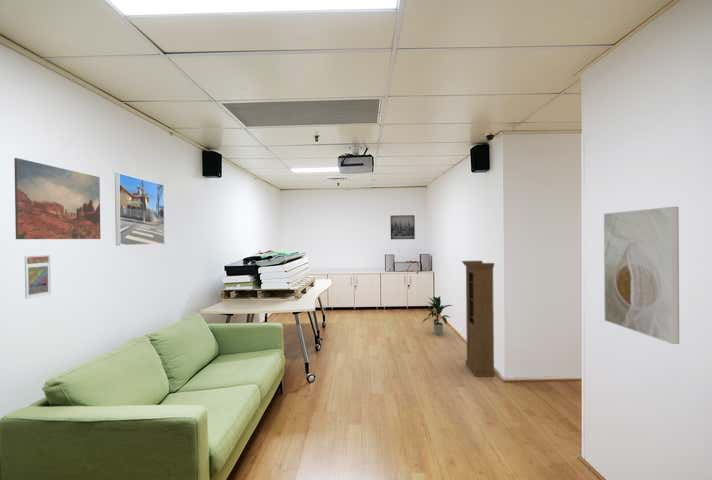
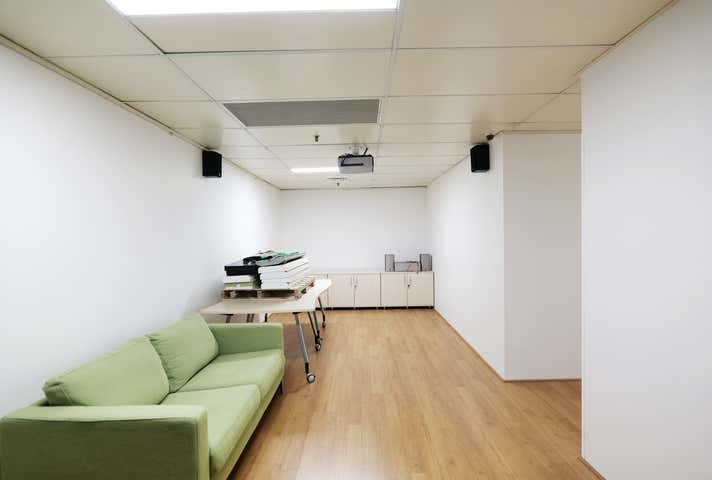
- wall art [13,157,102,240]
- wall art [390,214,416,240]
- trading card display case [24,254,52,300]
- cabinet [461,260,496,377]
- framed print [114,172,166,246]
- indoor plant [421,296,453,336]
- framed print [603,206,680,345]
